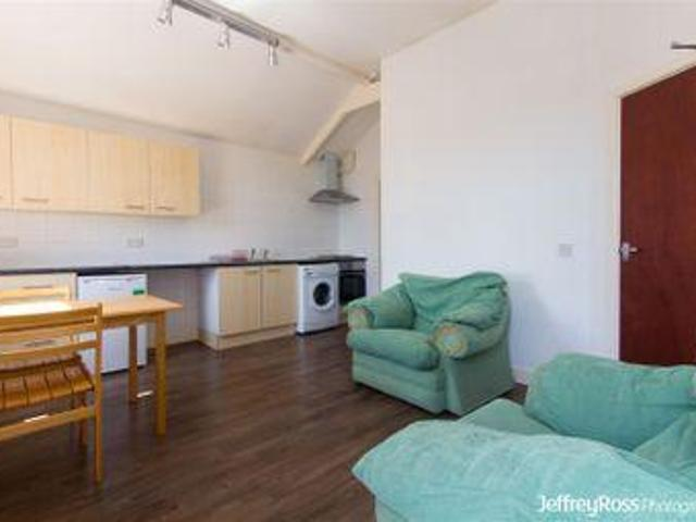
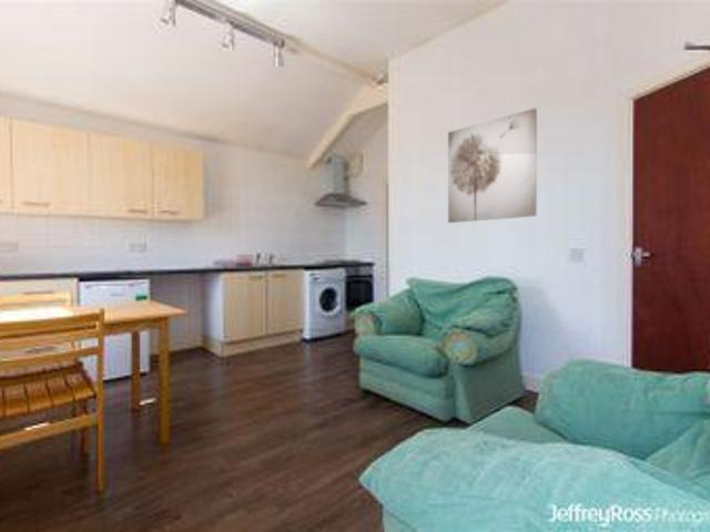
+ wall art [447,108,538,224]
